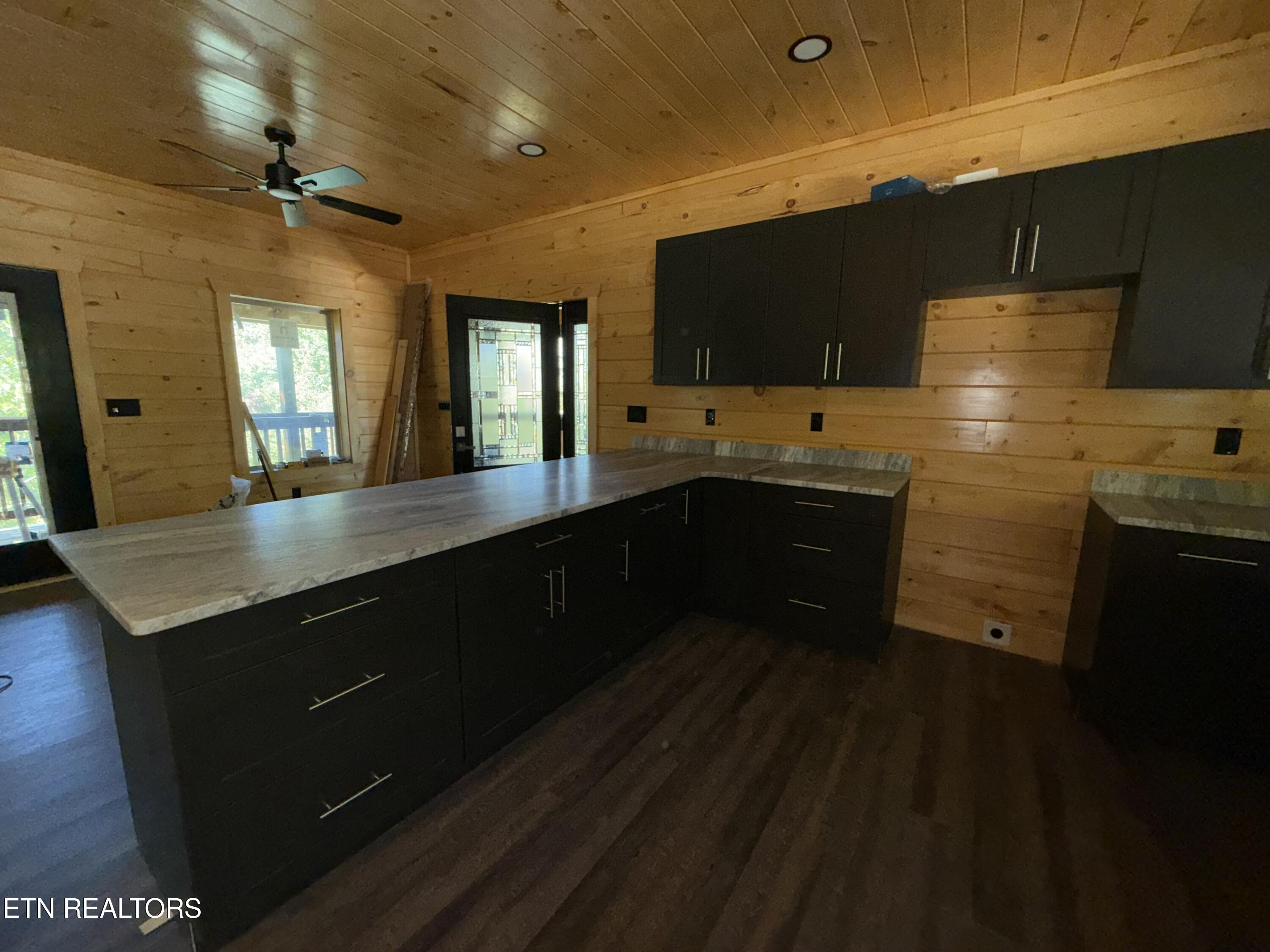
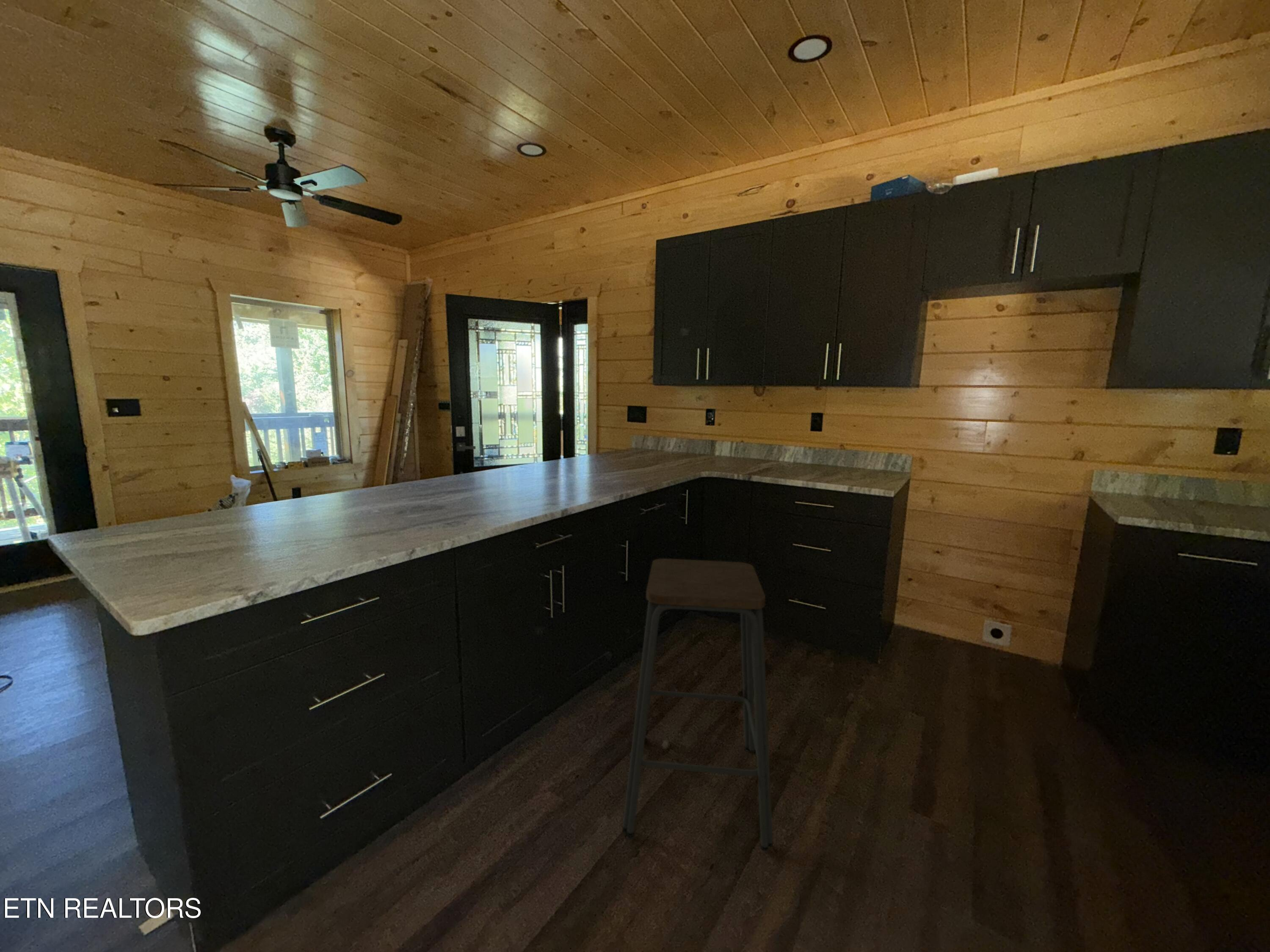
+ bar stool [622,558,773,851]
